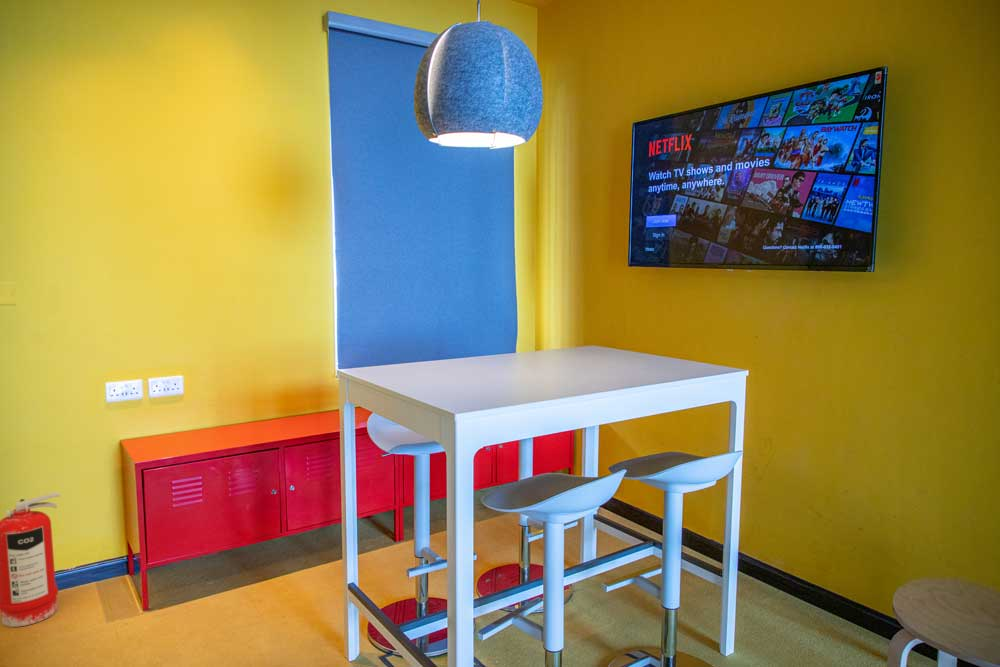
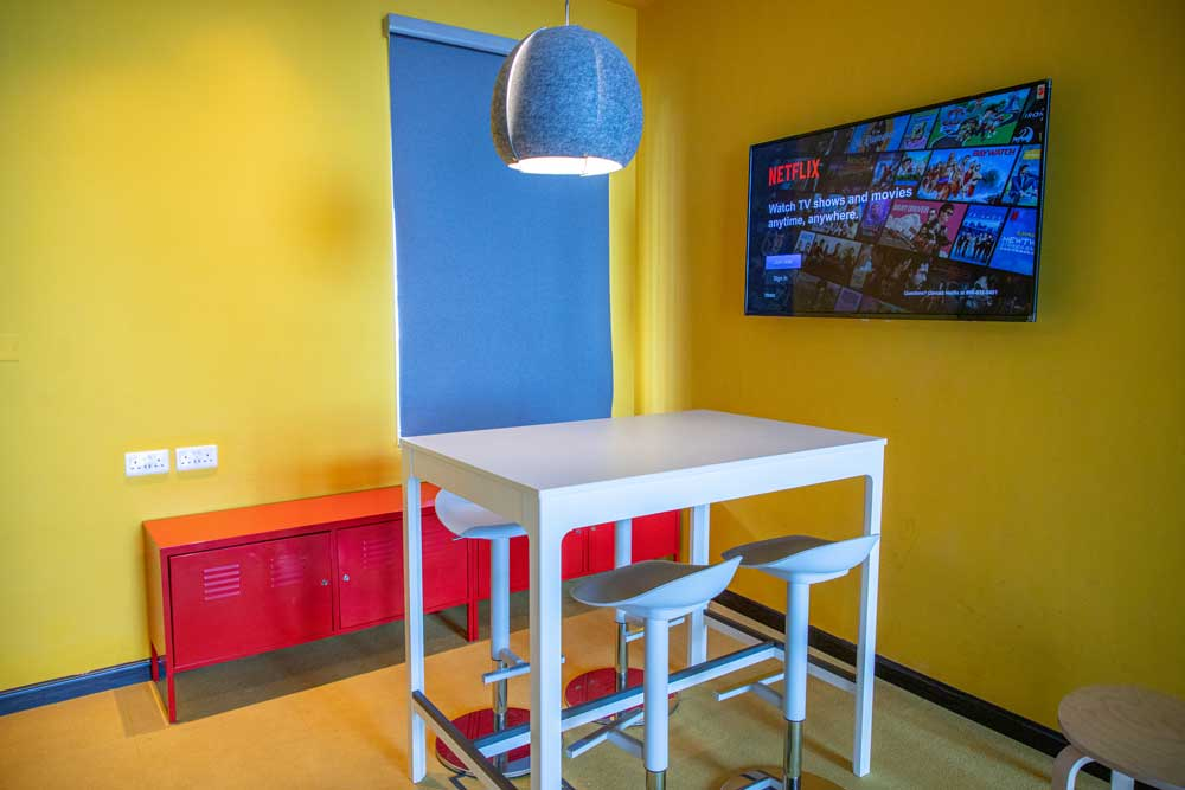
- fire extinguisher [0,492,61,628]
